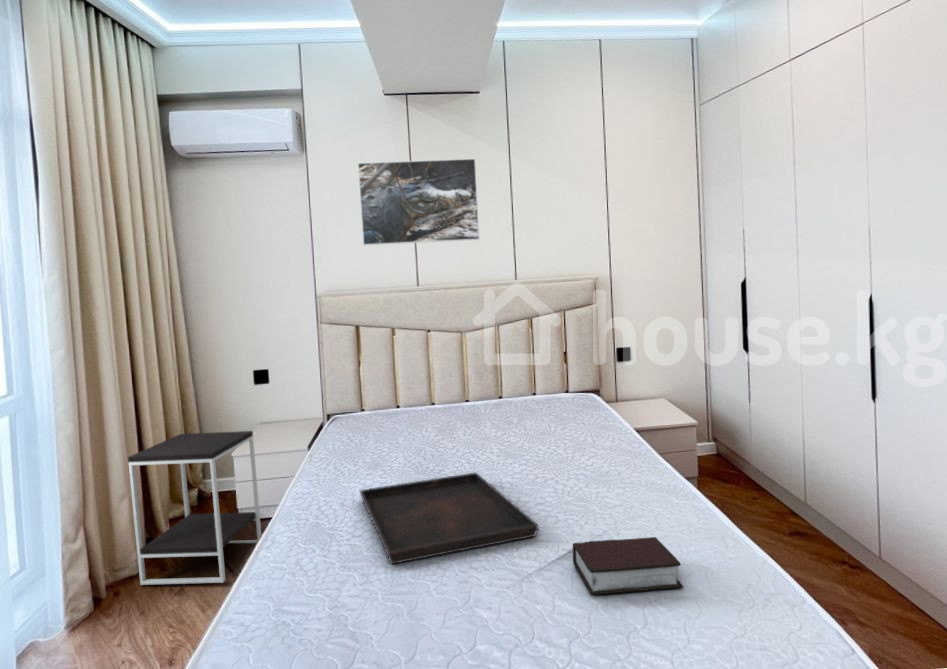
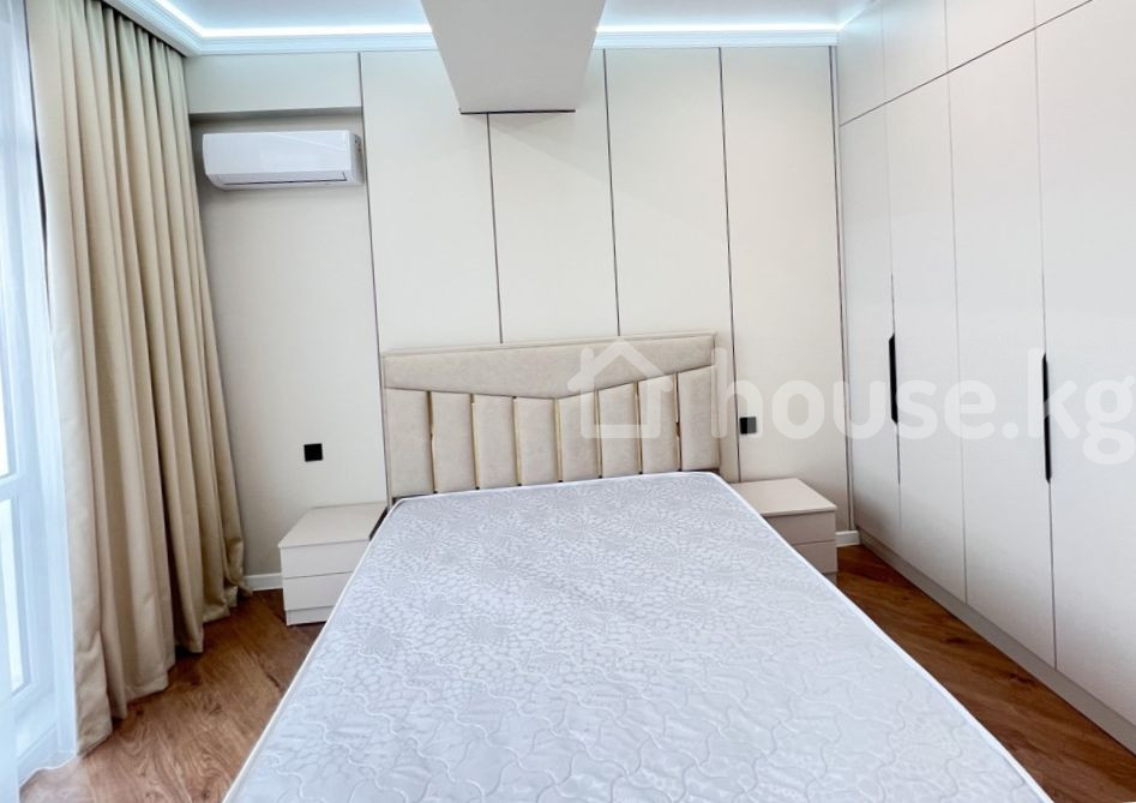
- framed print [357,158,481,246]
- side table [127,430,262,586]
- serving tray [359,471,539,565]
- bible [572,536,685,596]
